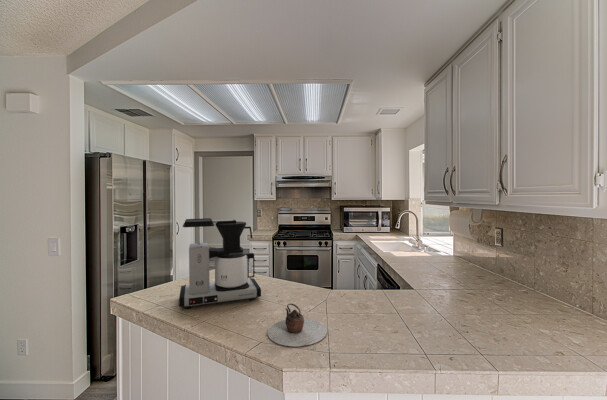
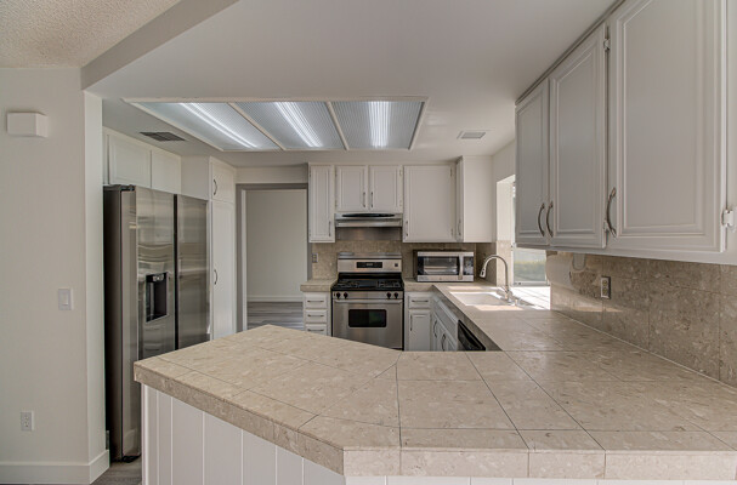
- coffee maker [178,217,262,309]
- teapot [267,303,328,347]
